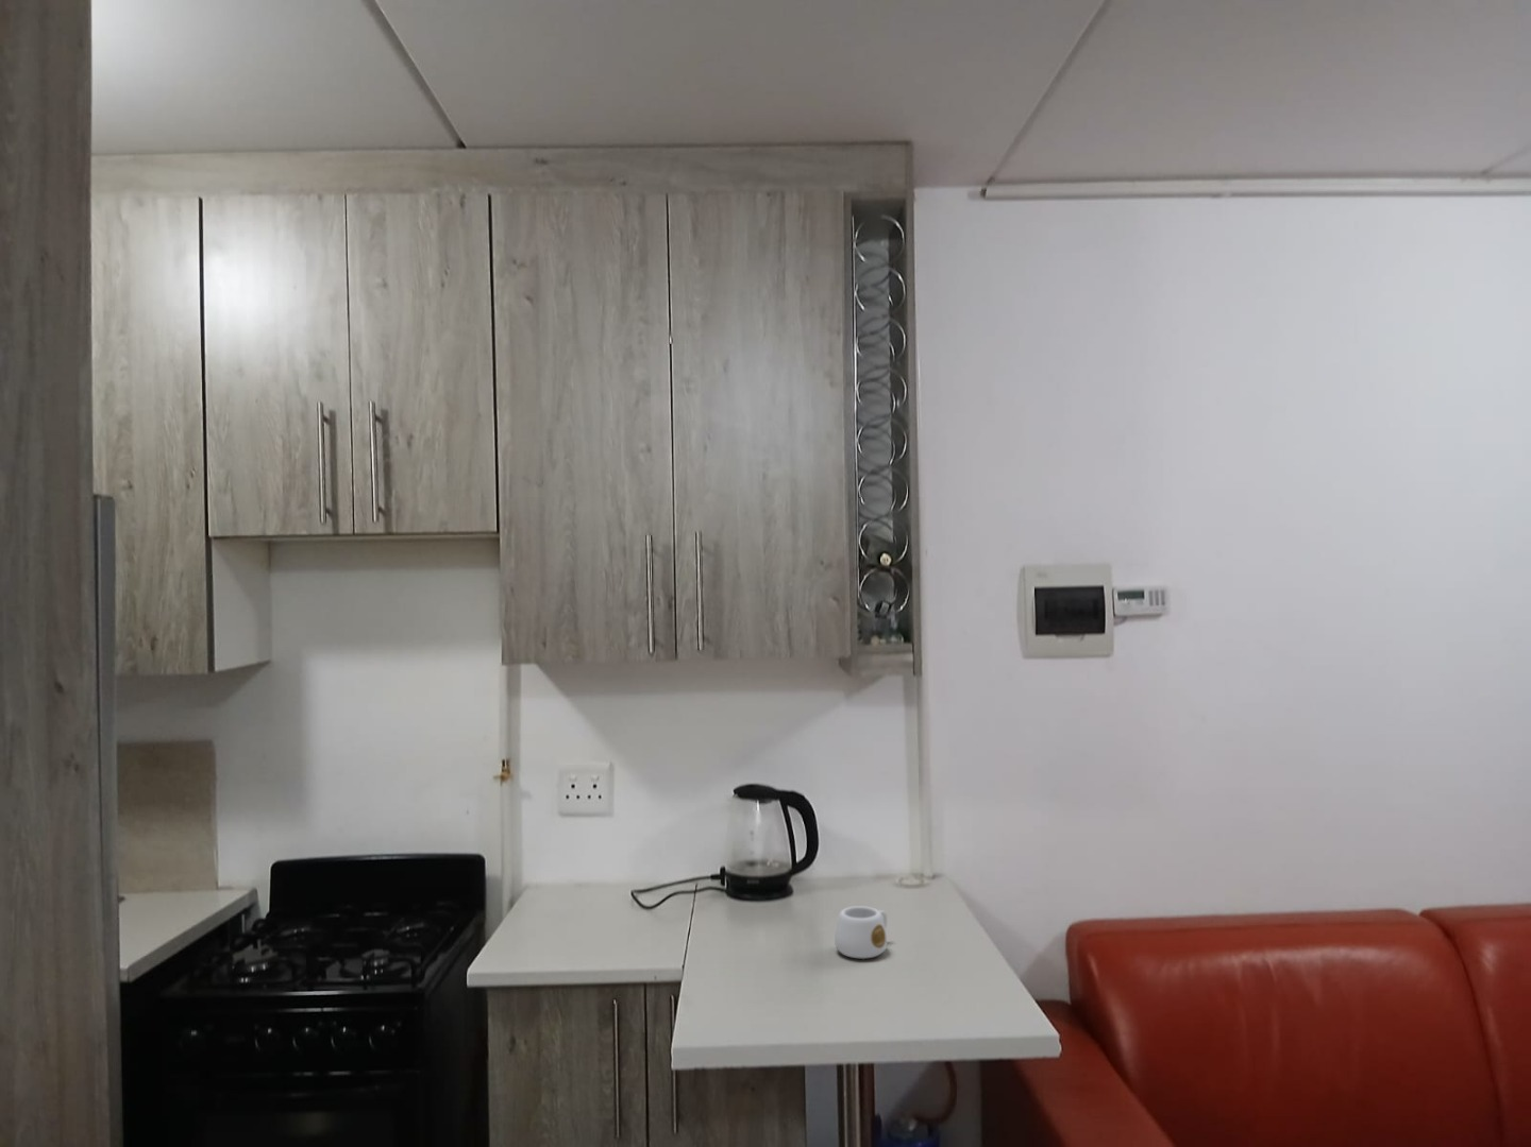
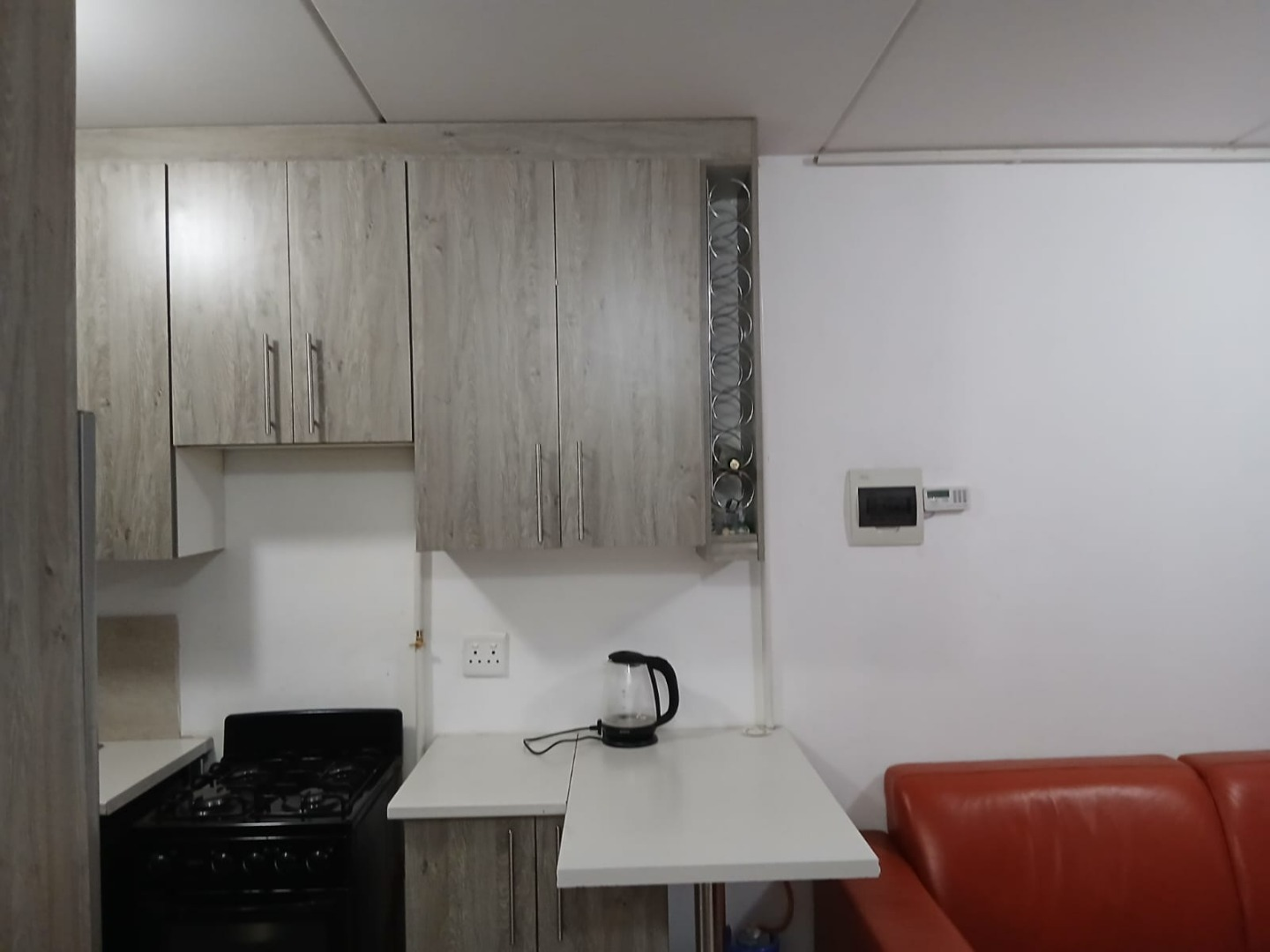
- mug [833,905,887,960]
